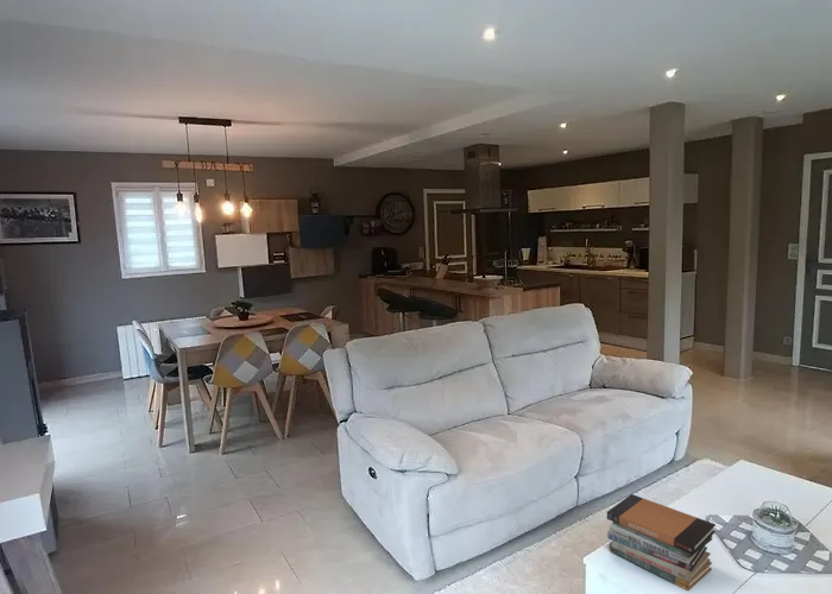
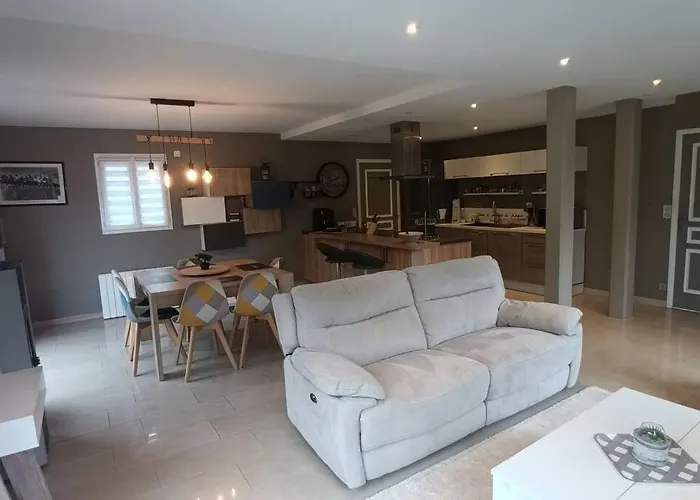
- book stack [606,493,717,592]
